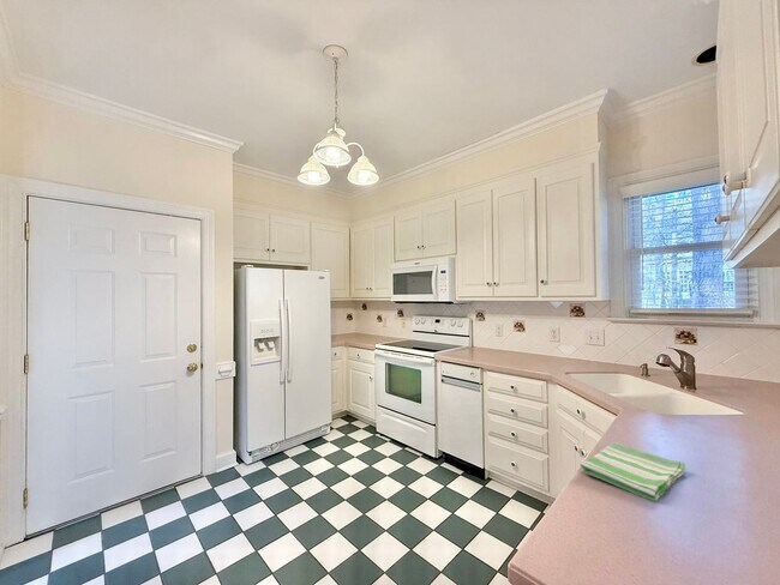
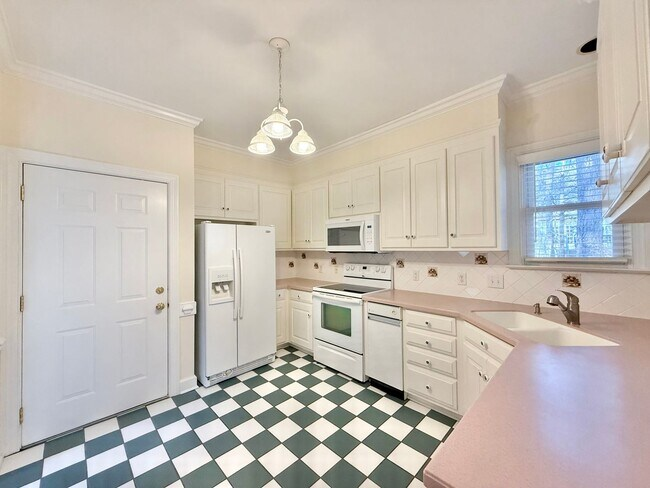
- dish towel [578,441,688,503]
